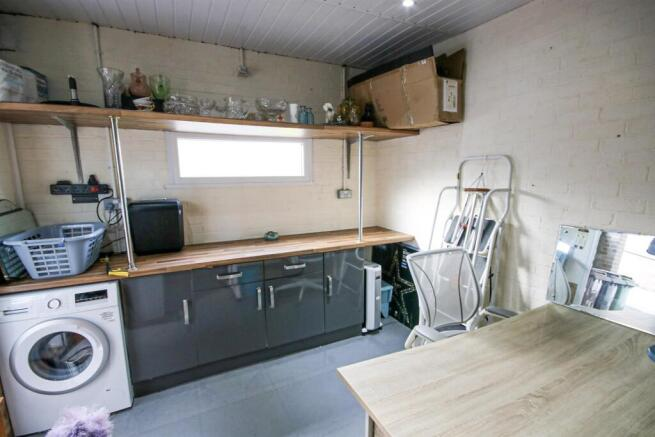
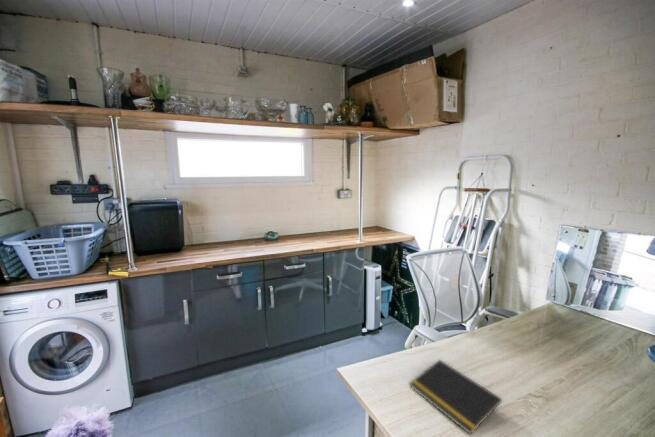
+ notepad [408,359,503,436]
